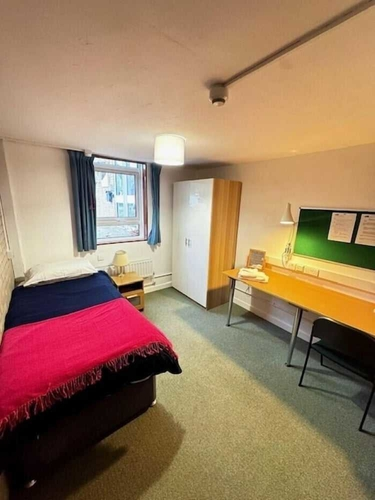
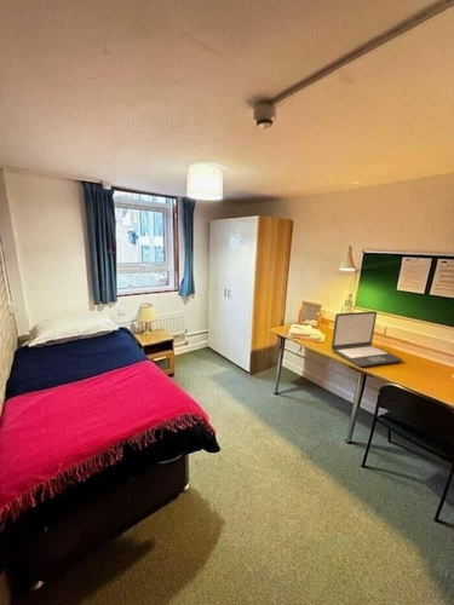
+ laptop [331,311,403,368]
